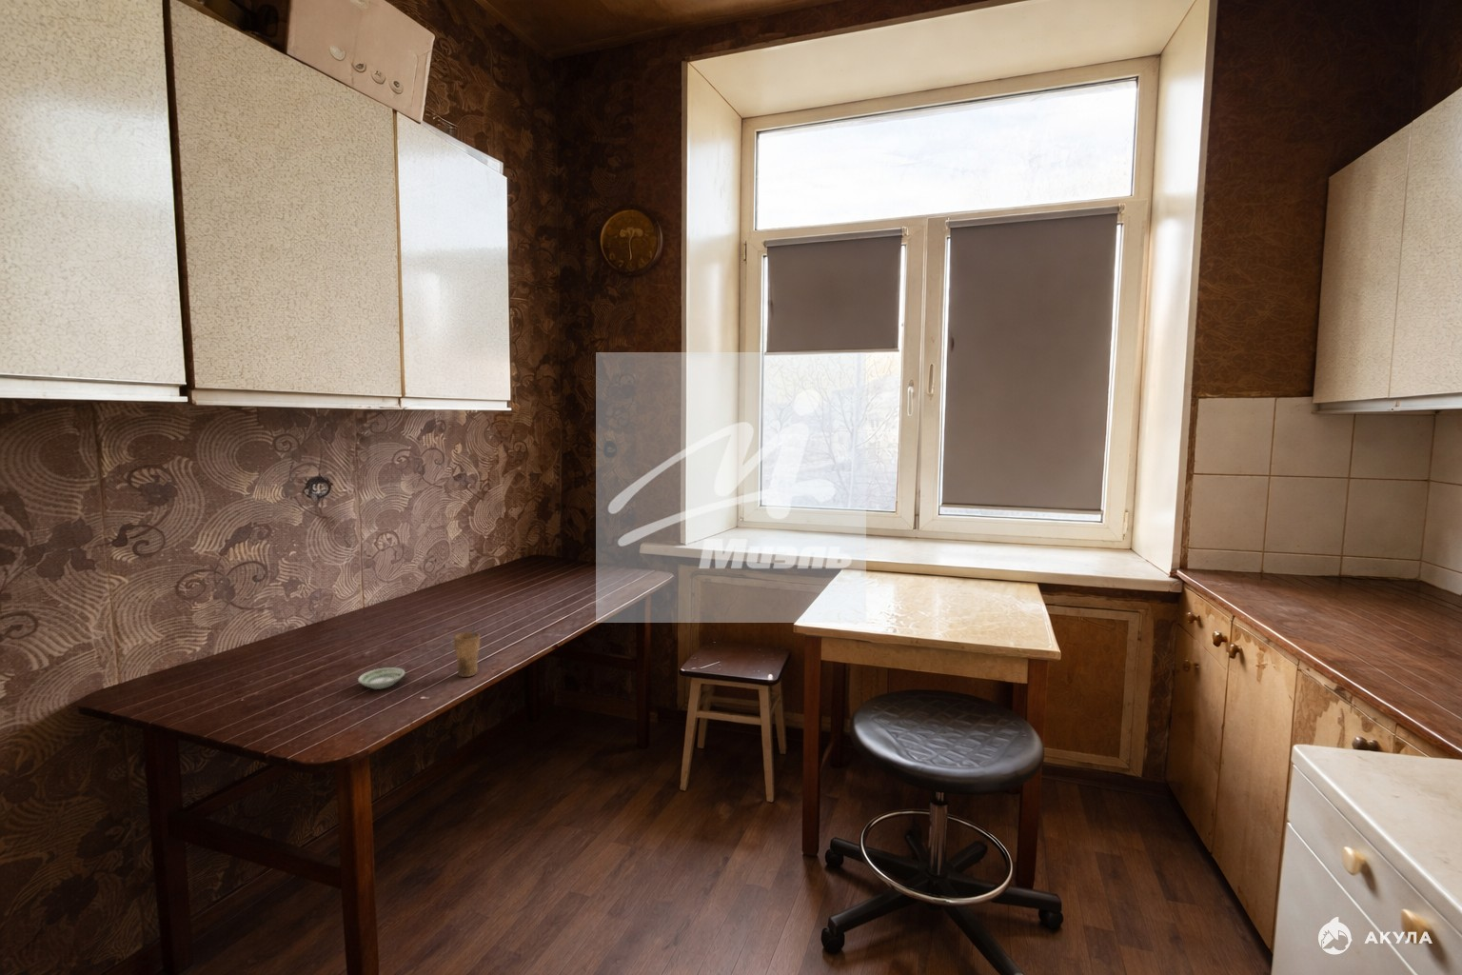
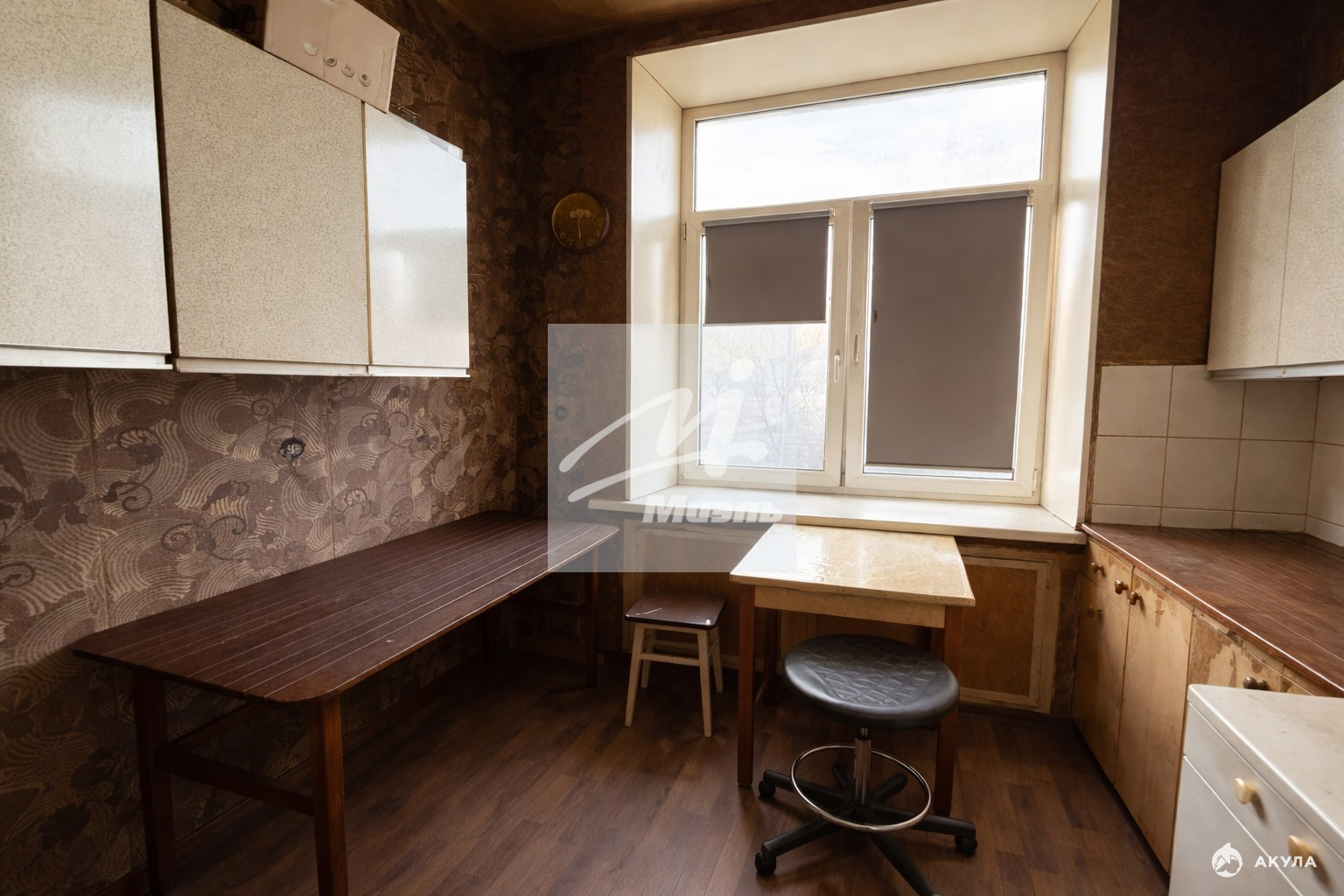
- saucer [357,667,406,690]
- cup [453,627,481,678]
